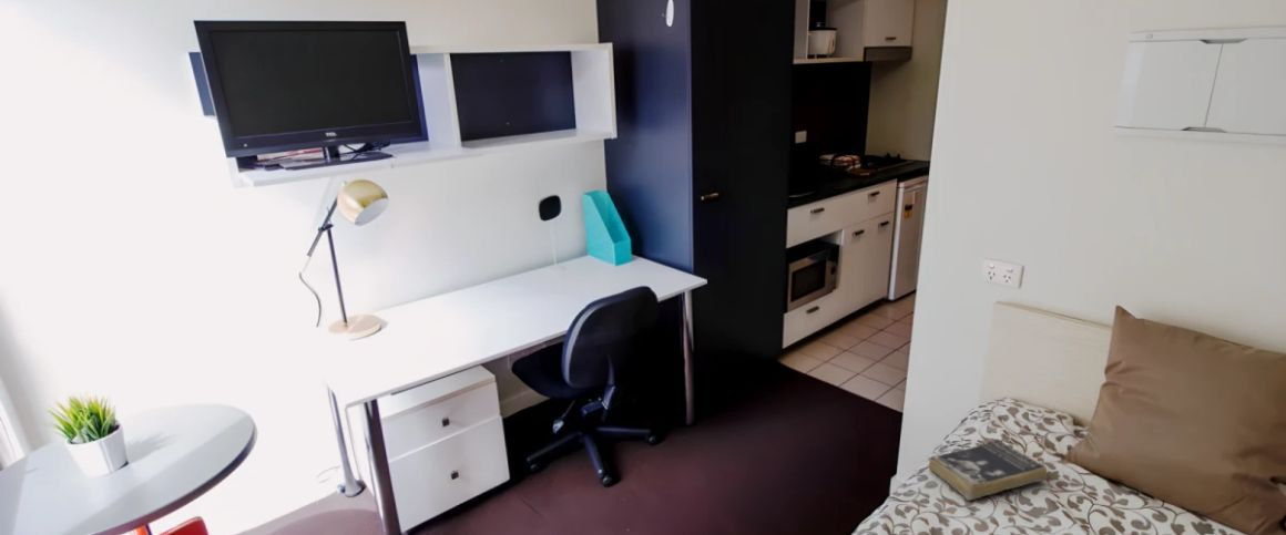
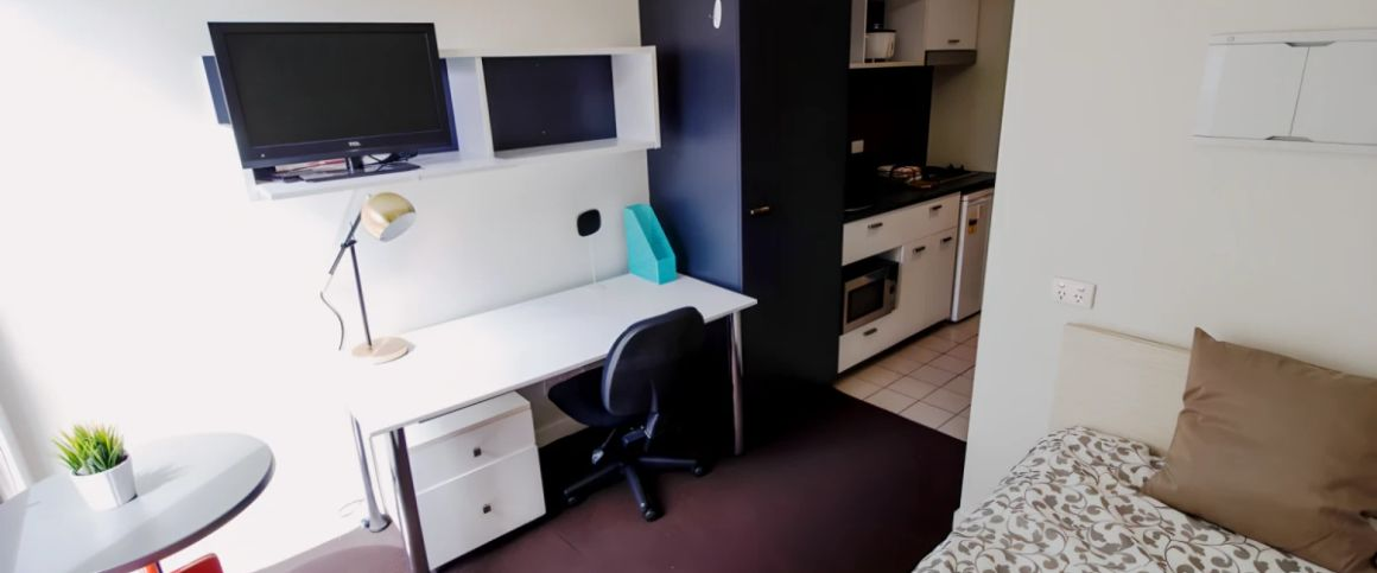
- book [927,439,1048,502]
